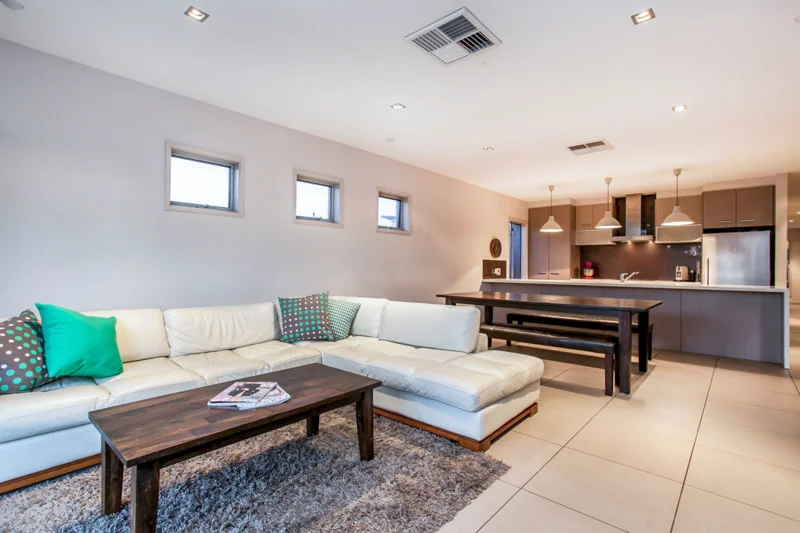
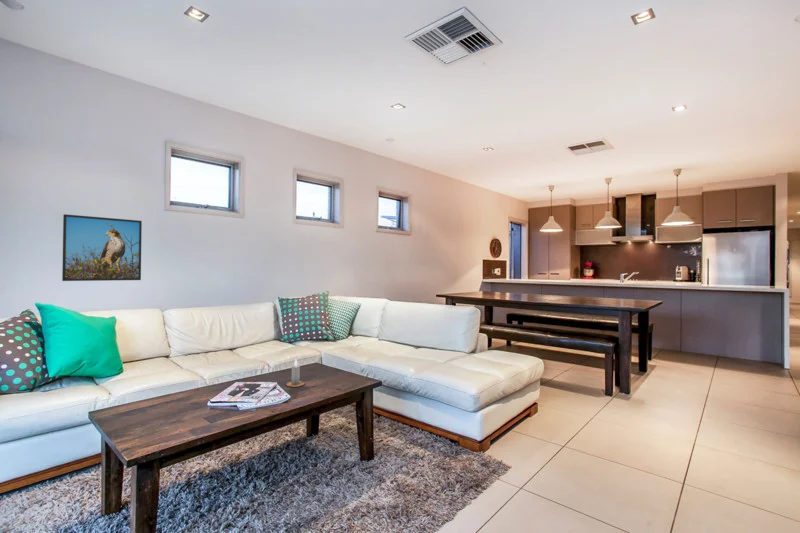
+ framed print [61,213,143,282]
+ candle [285,358,306,388]
